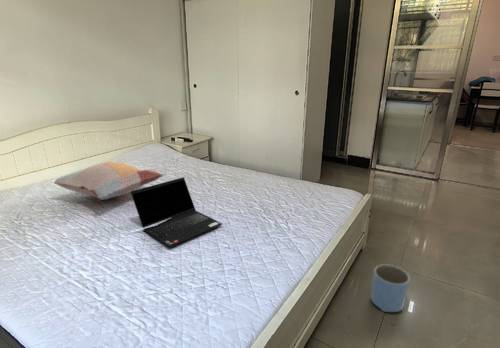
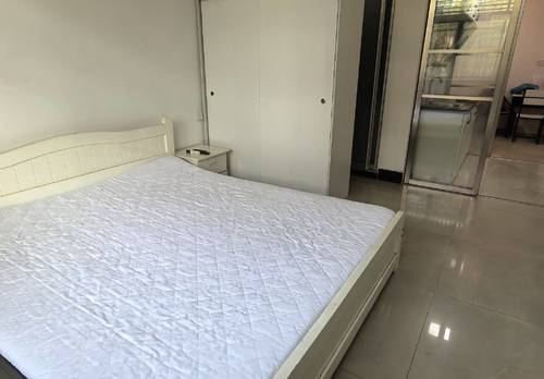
- laptop computer [130,176,223,248]
- planter [370,264,411,313]
- decorative pillow [53,160,166,201]
